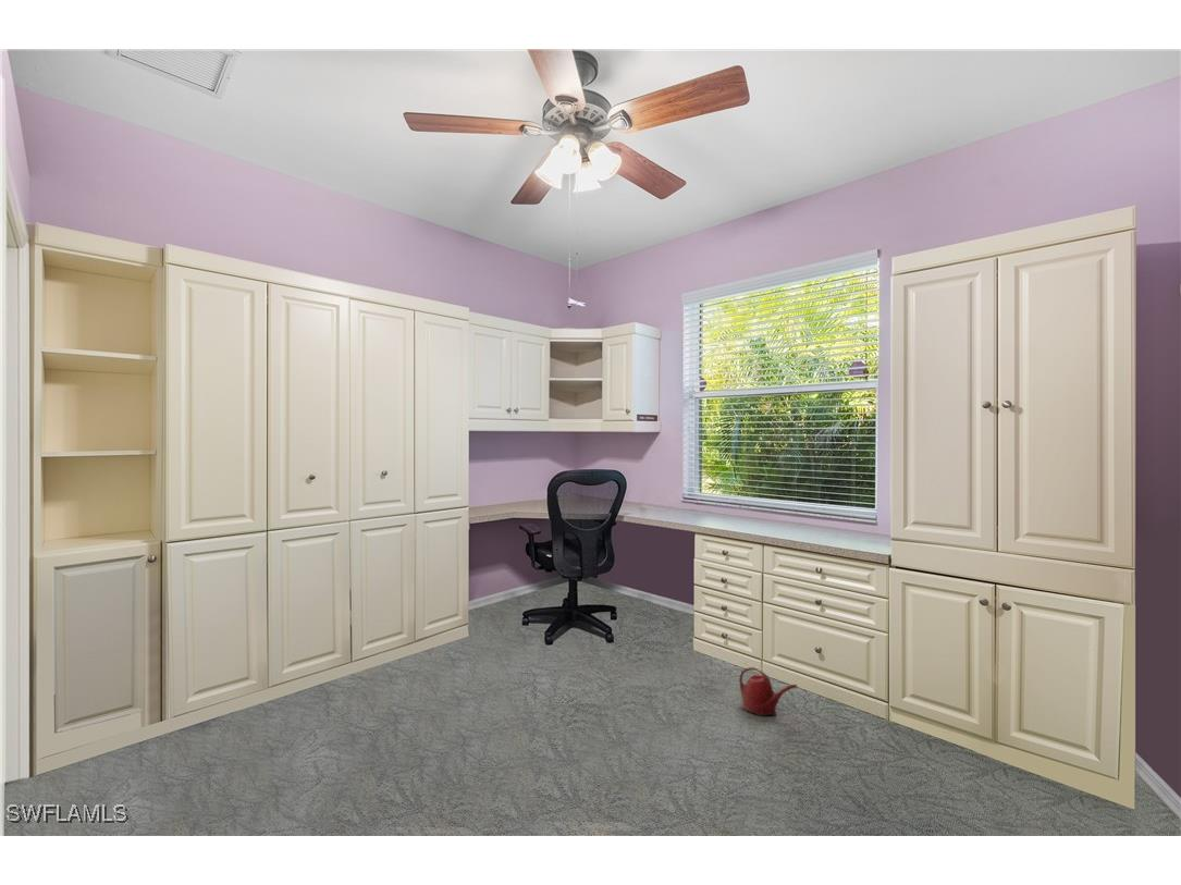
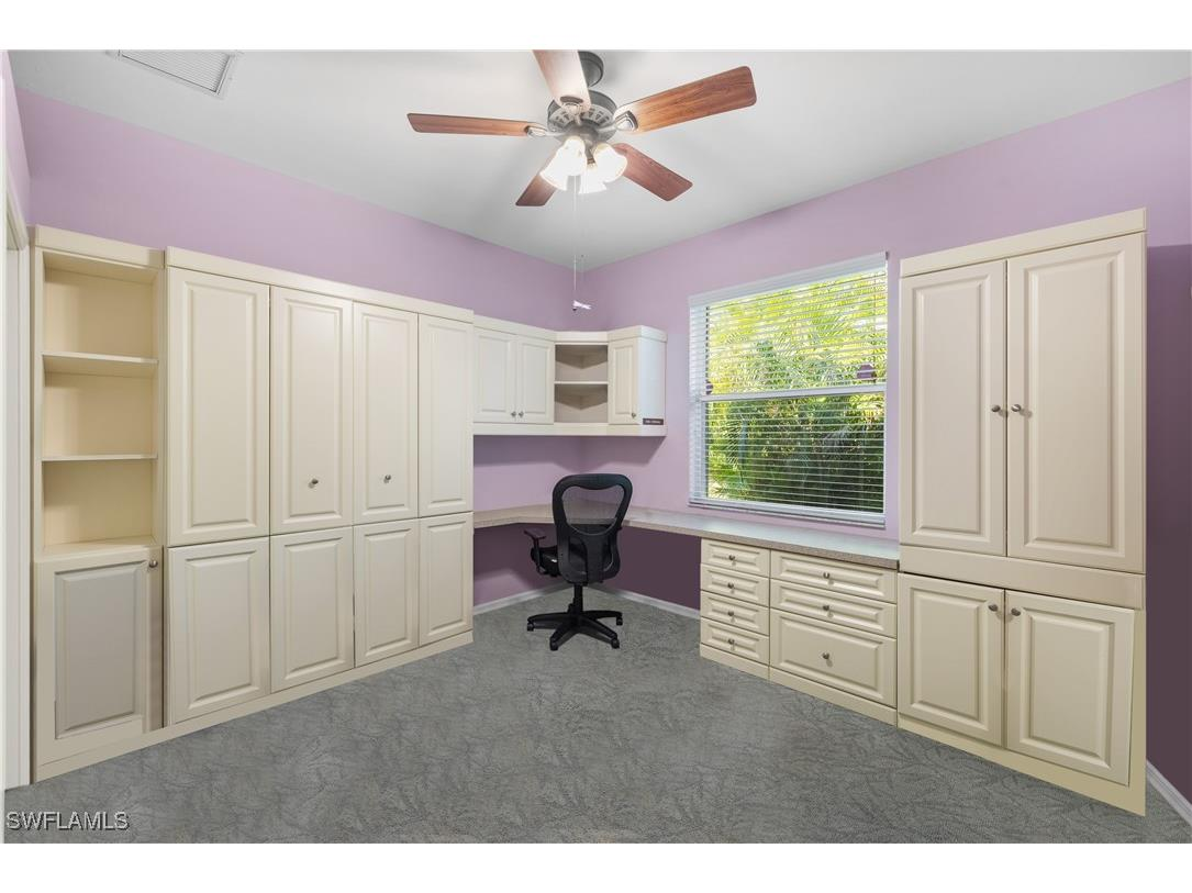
- watering can [738,666,799,717]
